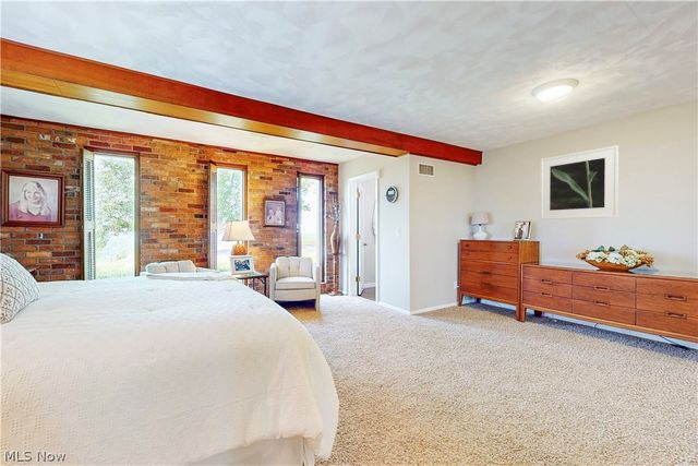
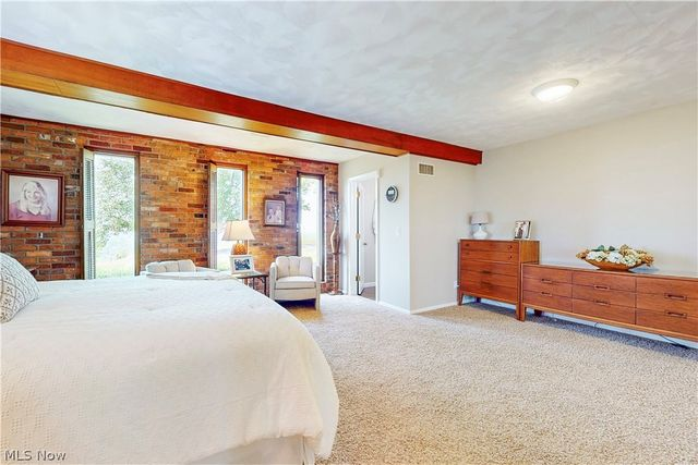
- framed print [539,144,619,220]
